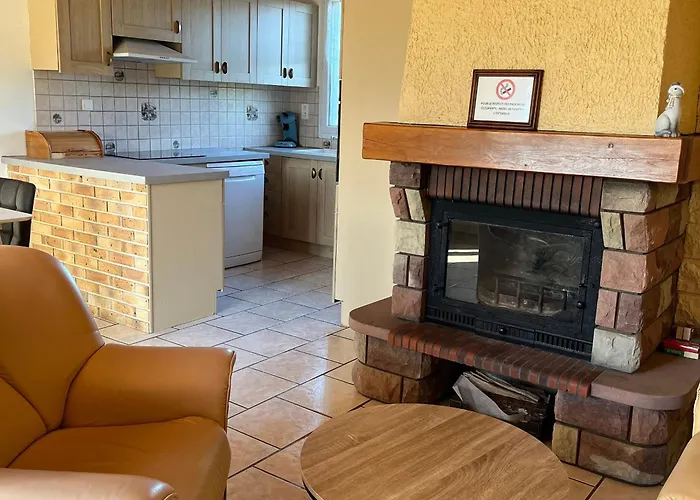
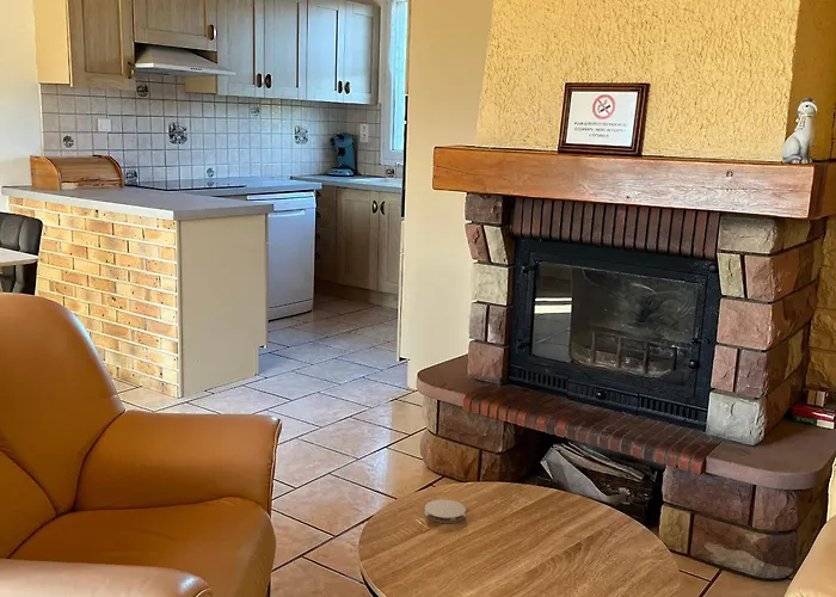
+ coaster [424,499,467,524]
